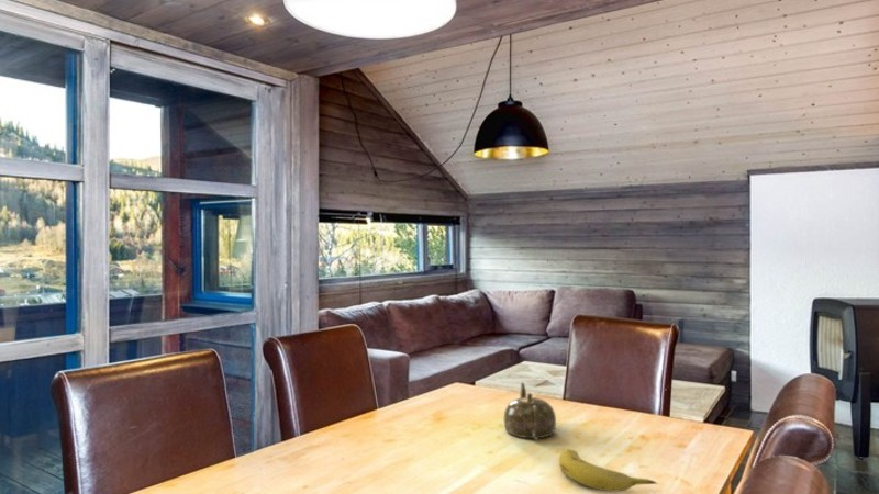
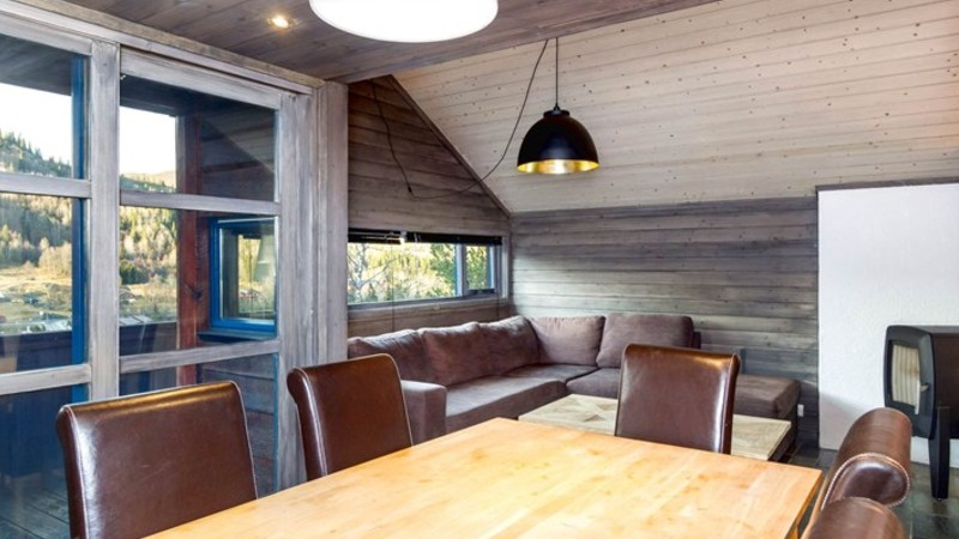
- teapot [503,381,557,441]
- fruit [558,448,659,492]
